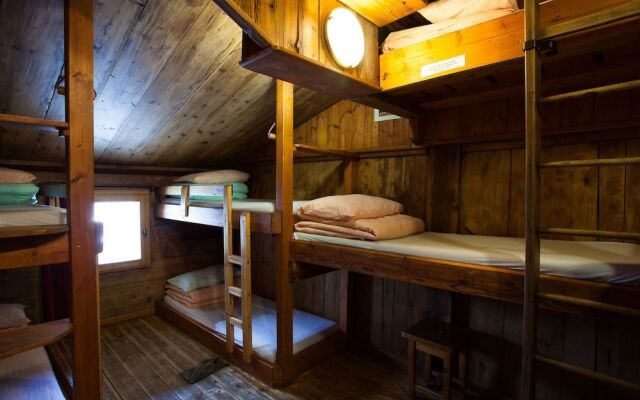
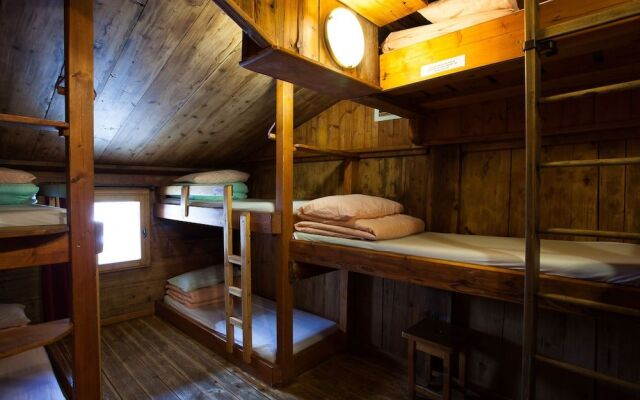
- bag [178,353,230,385]
